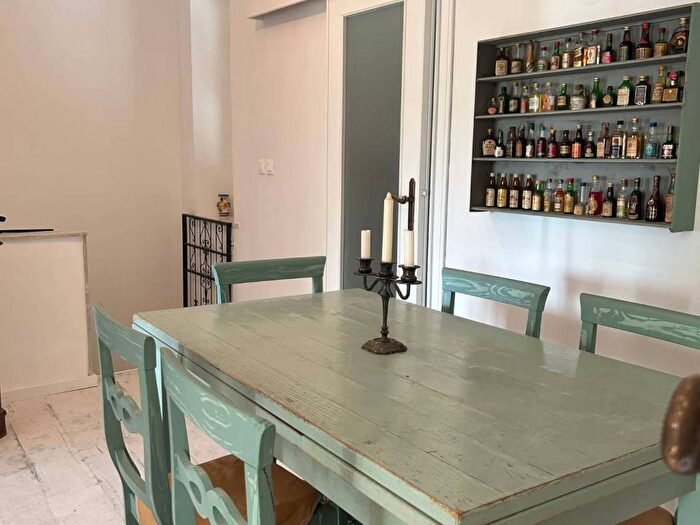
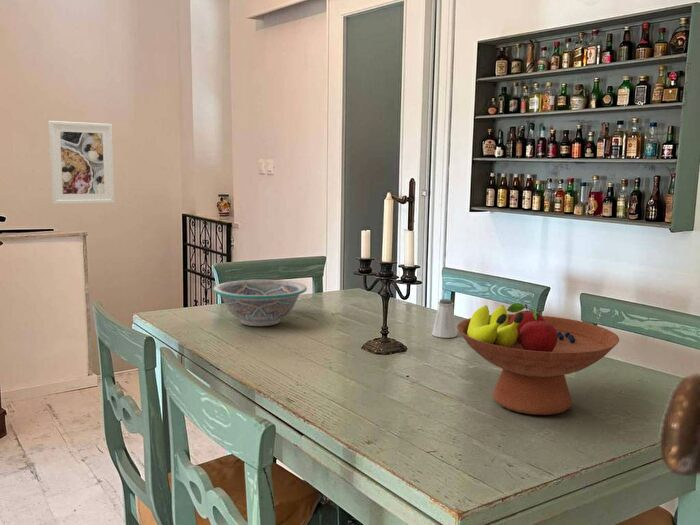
+ fruit bowl [456,302,620,416]
+ bowl [212,278,308,327]
+ saltshaker [431,298,458,339]
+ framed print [47,120,115,205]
